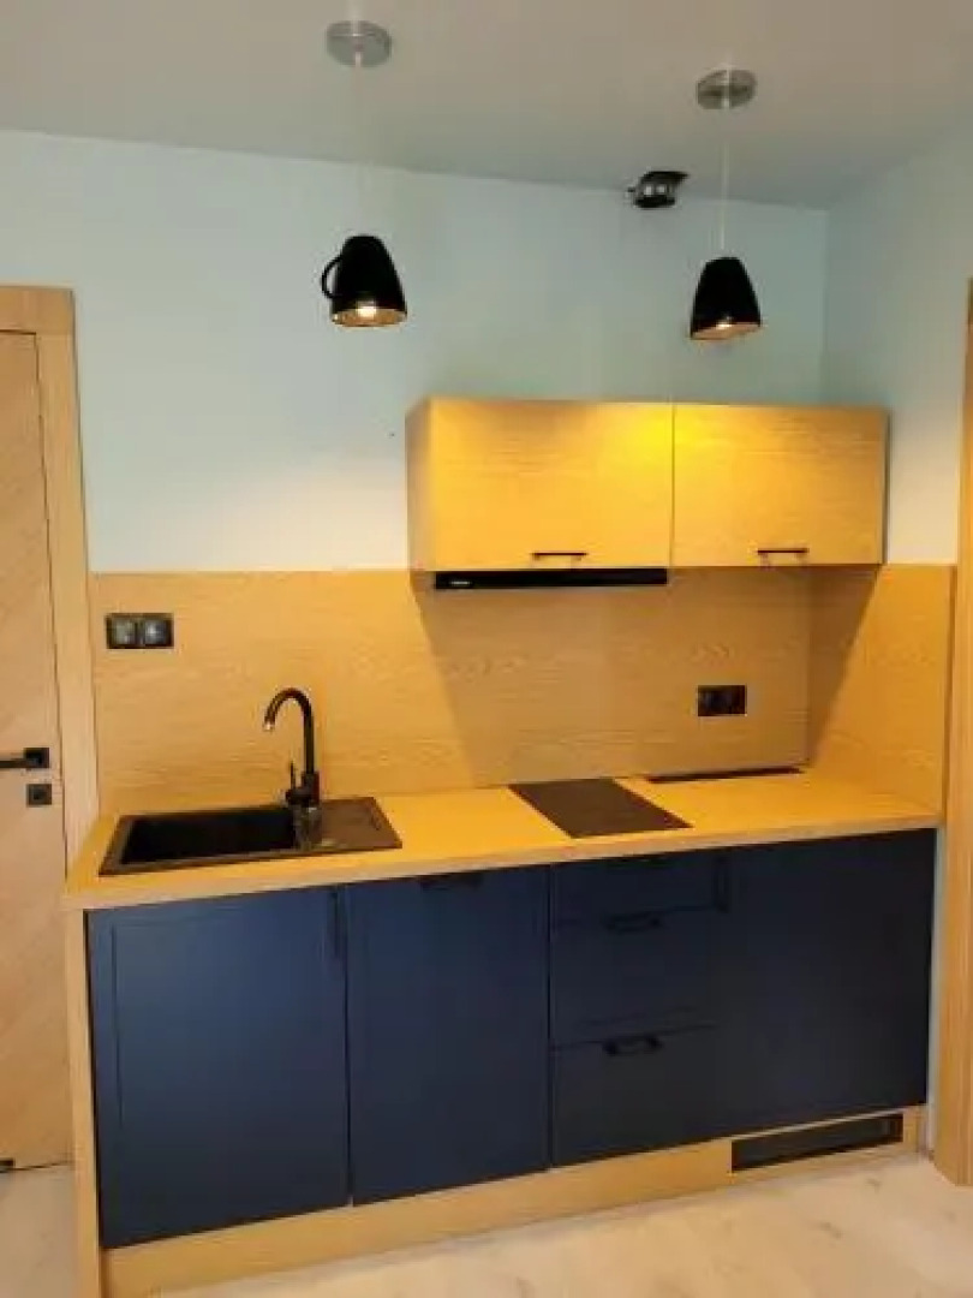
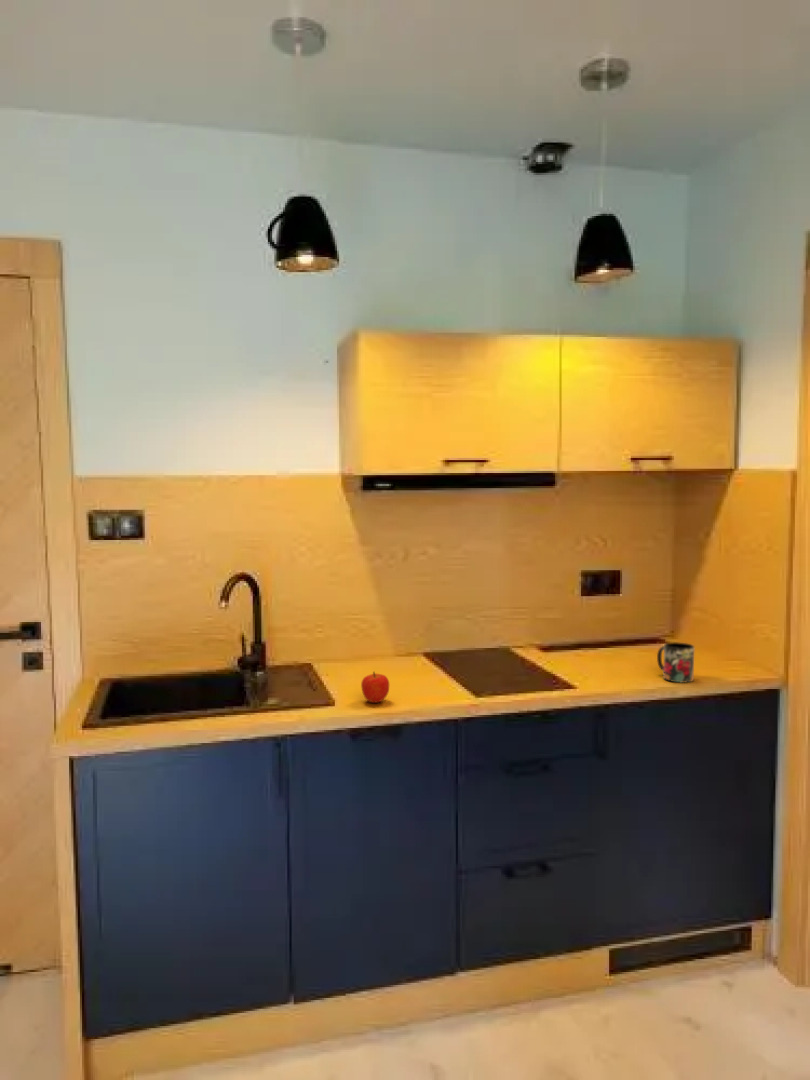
+ mug [656,641,695,684]
+ fruit [360,671,390,704]
